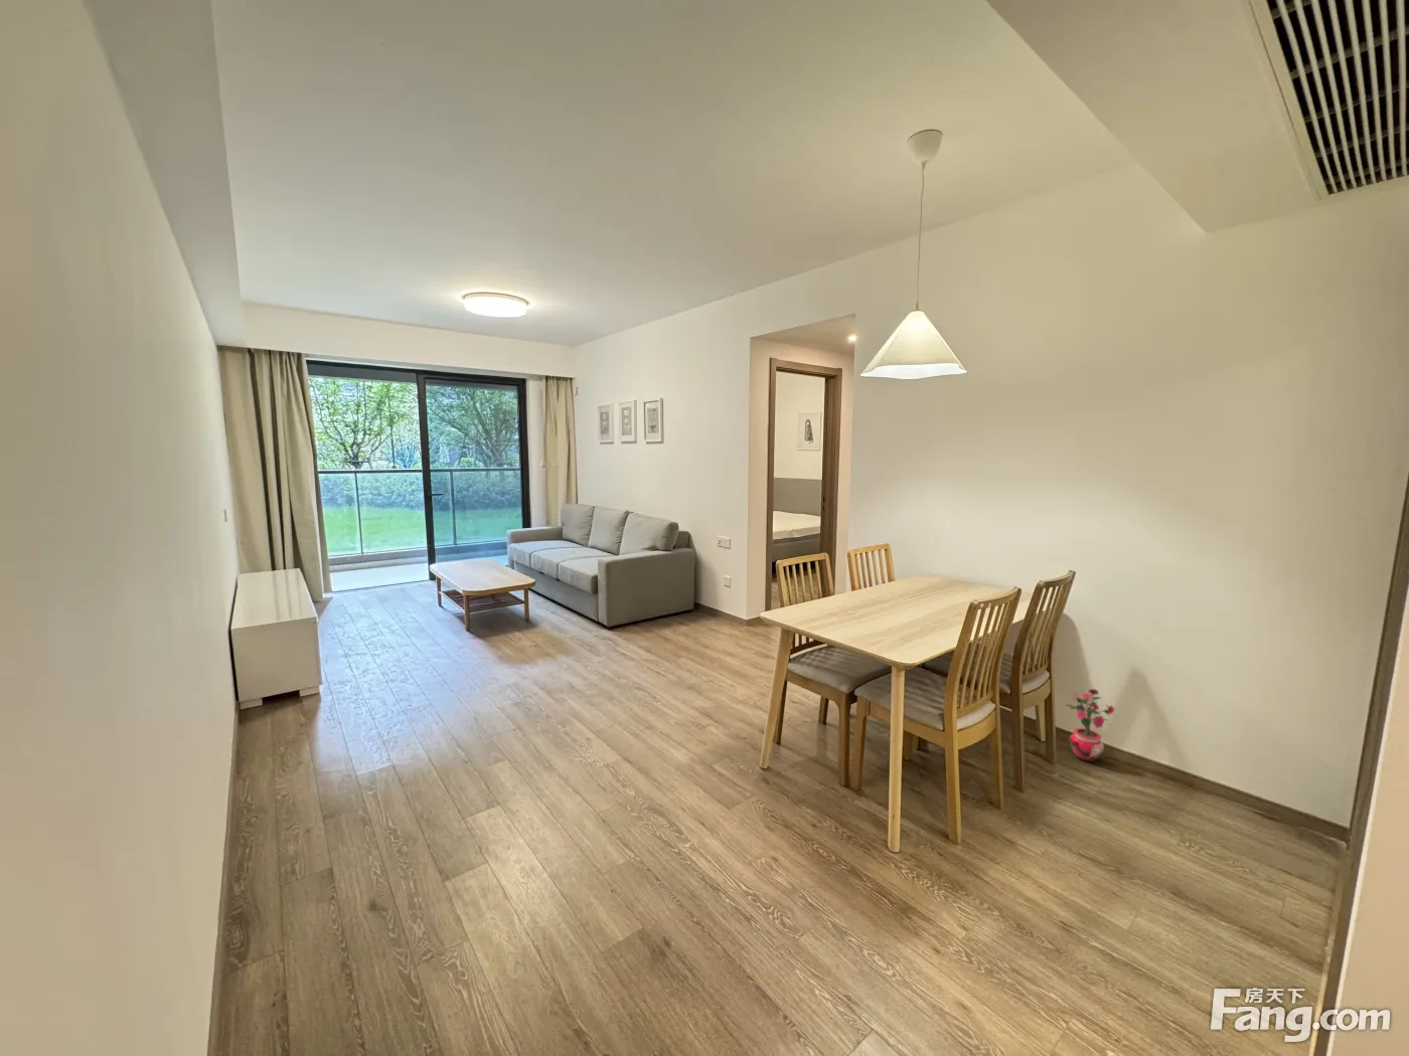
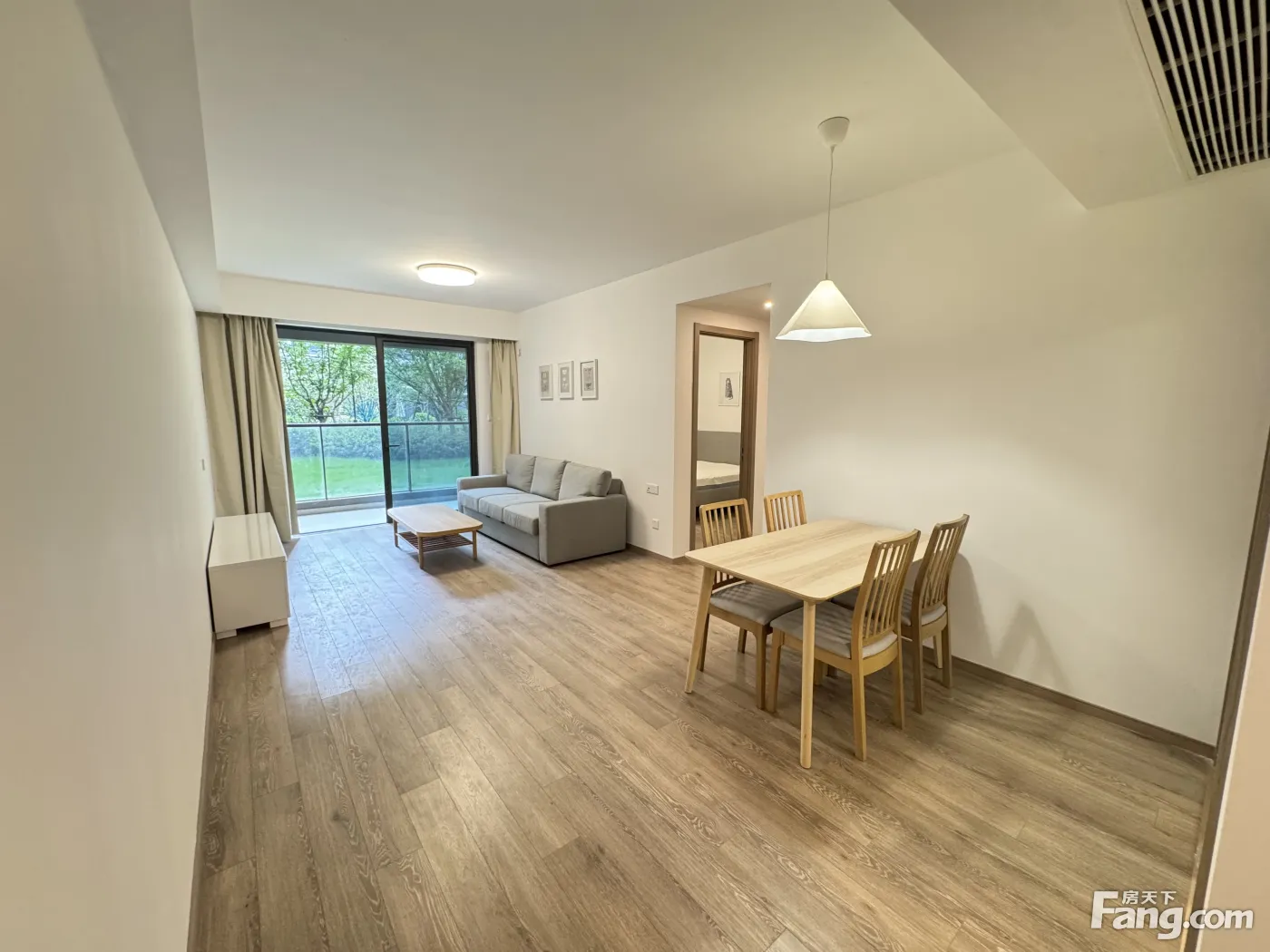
- potted plant [1064,687,1116,762]
